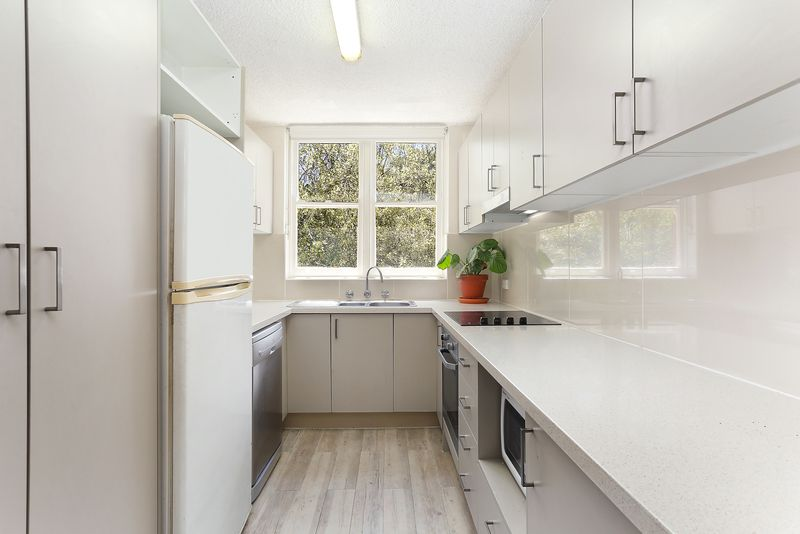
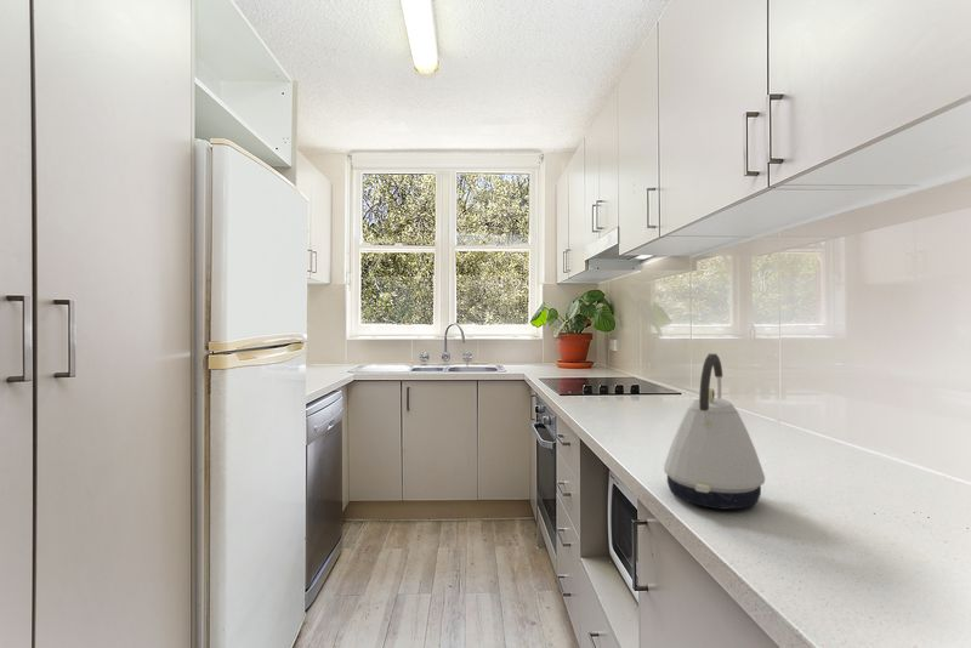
+ kettle [663,353,766,511]
